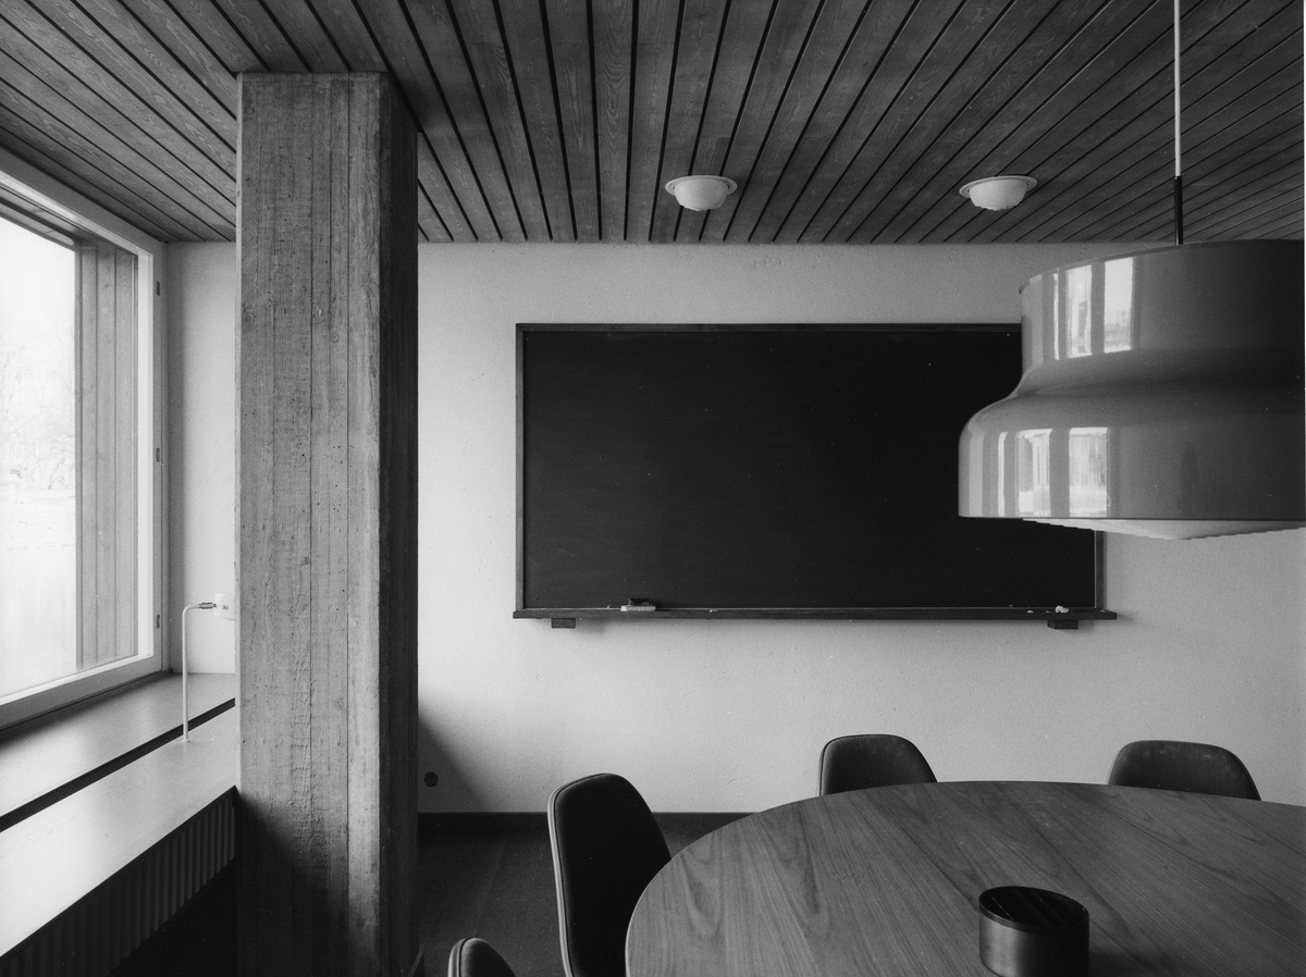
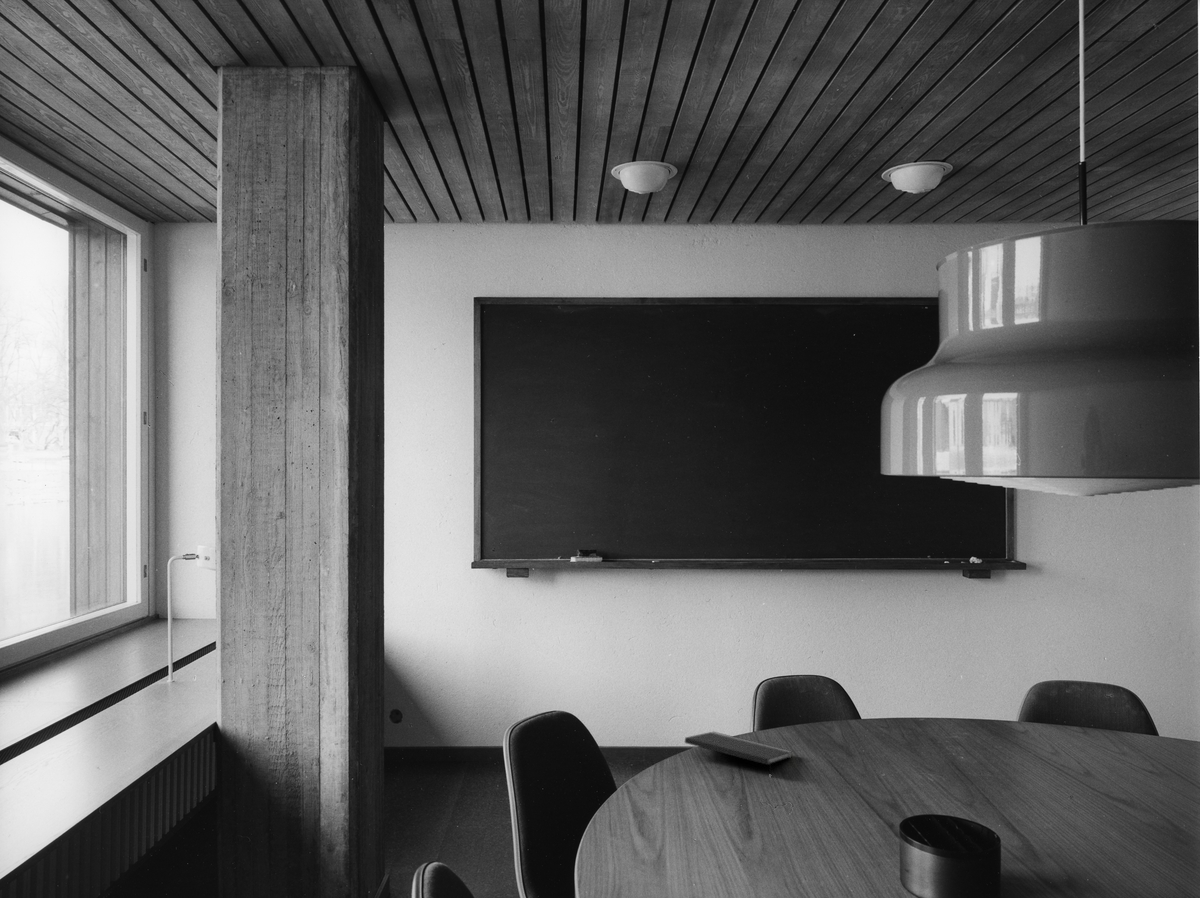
+ notepad [684,731,793,773]
